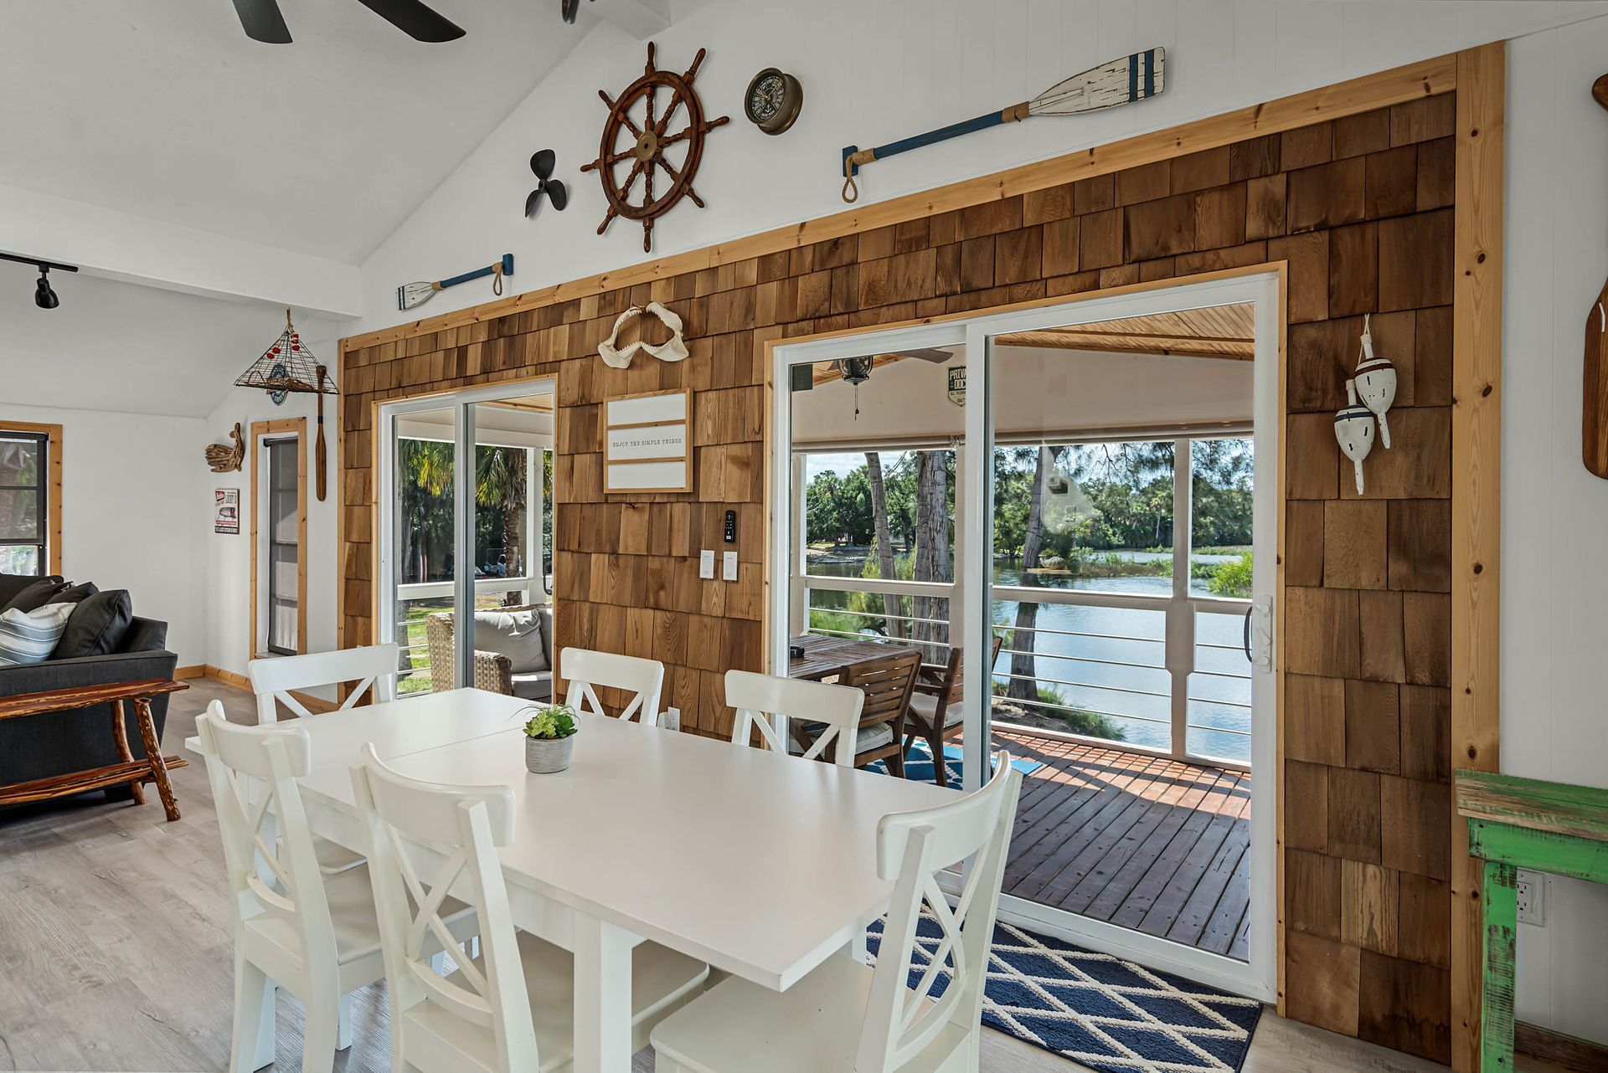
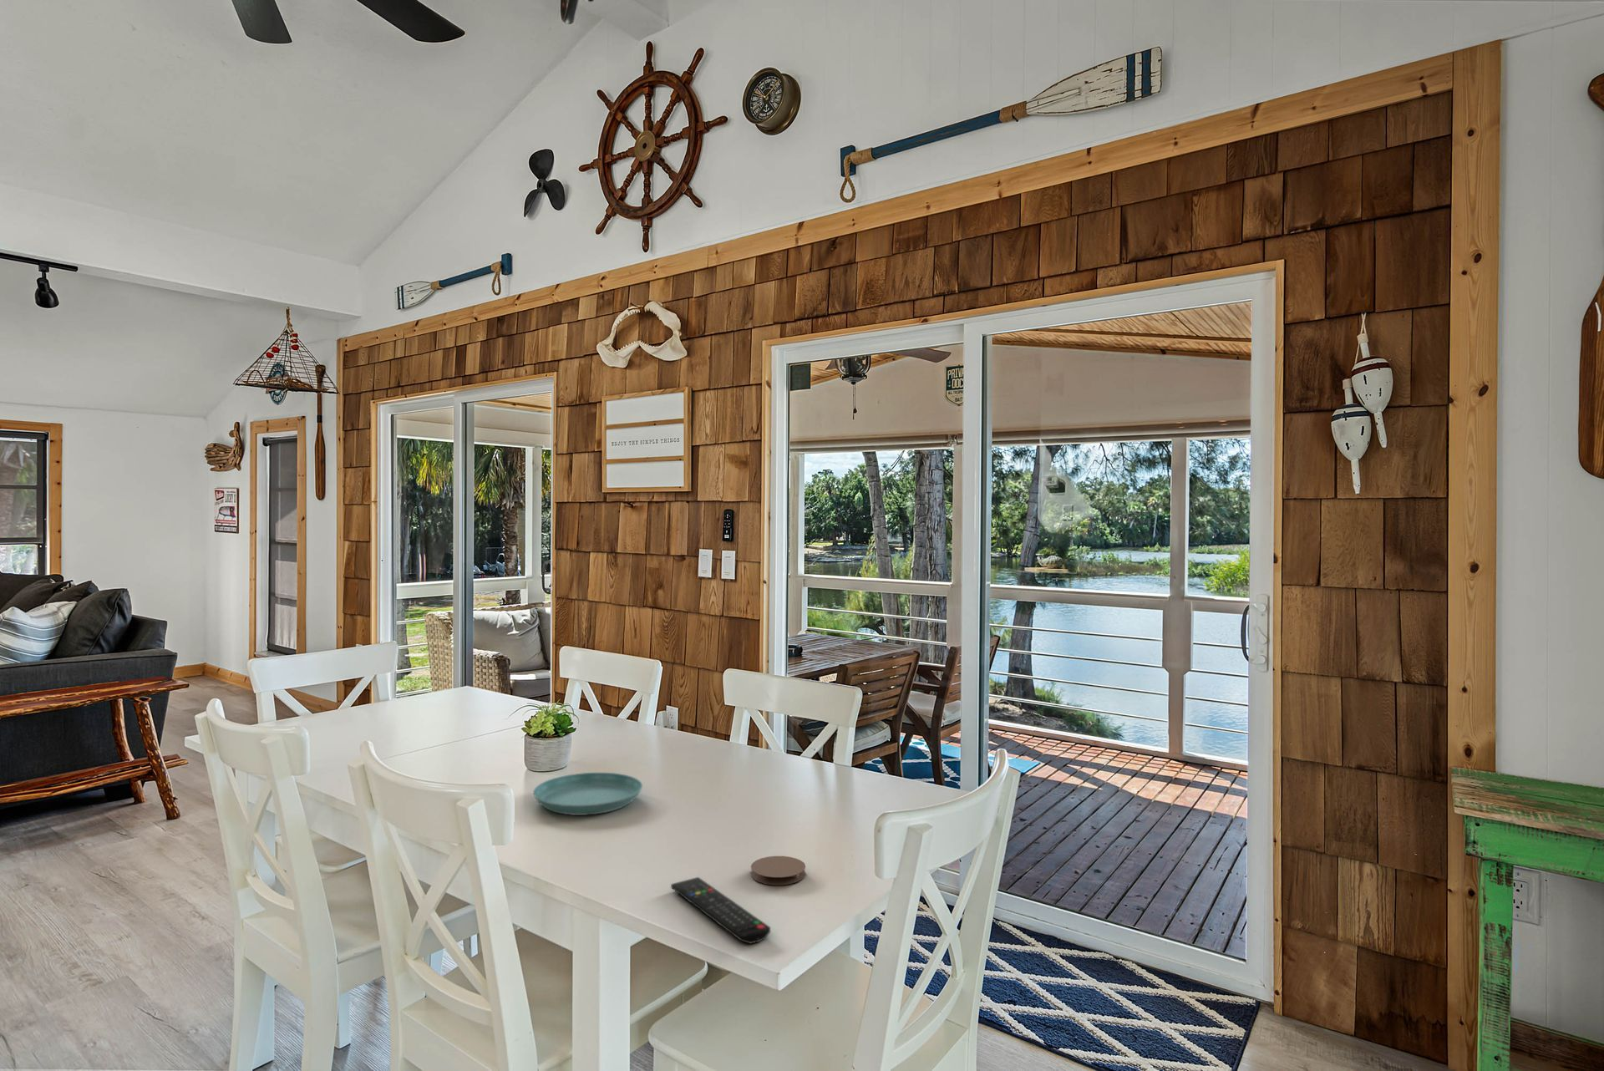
+ remote control [671,876,771,944]
+ saucer [532,772,643,816]
+ coaster [751,856,806,886]
